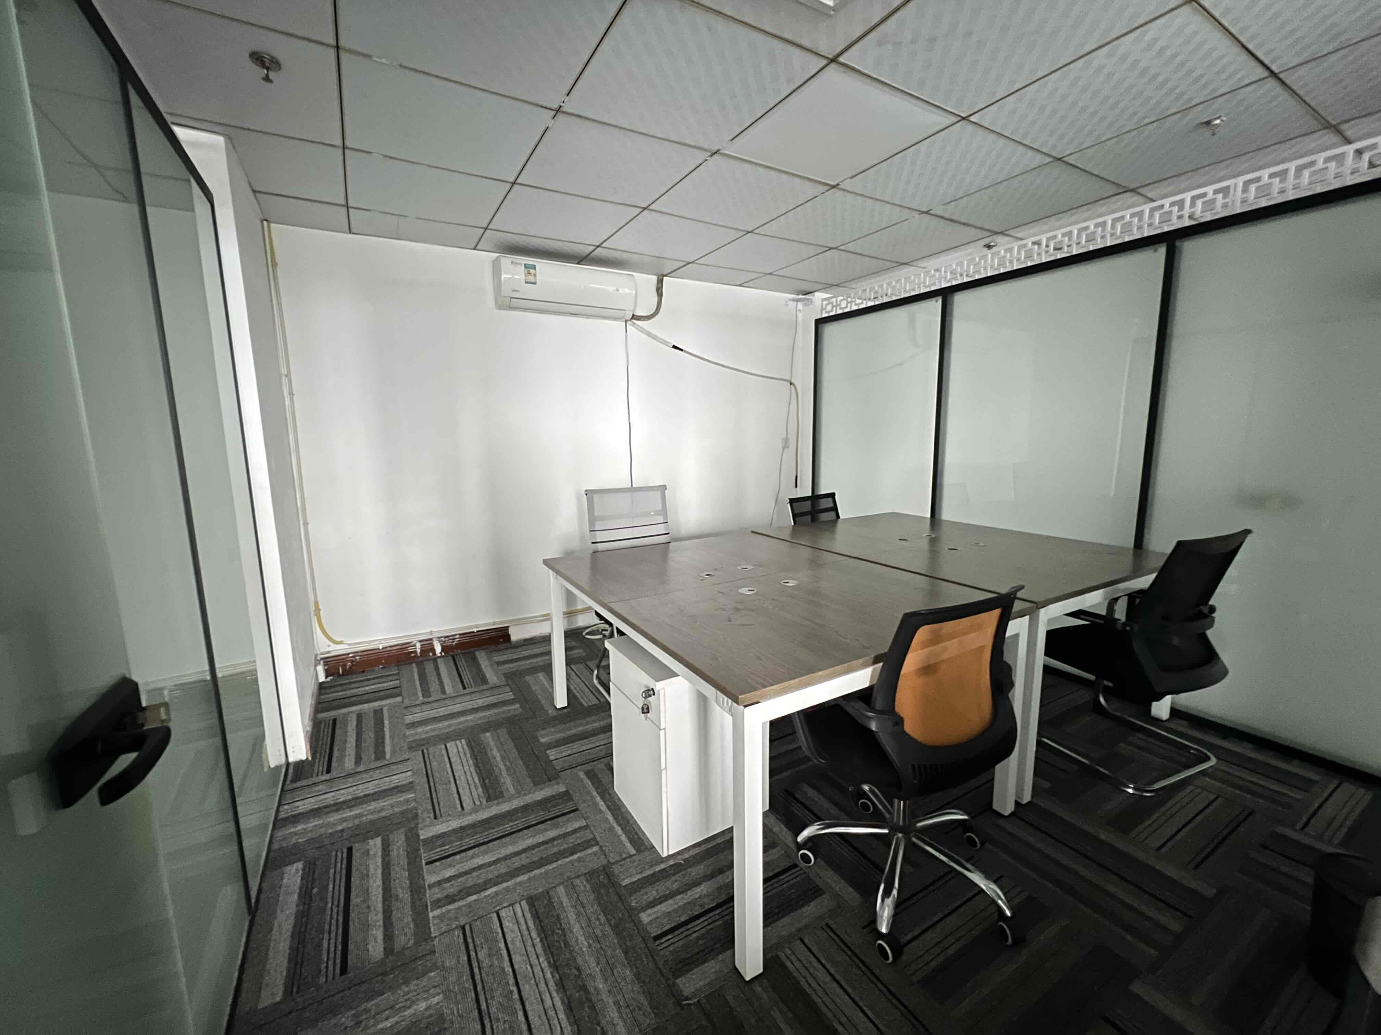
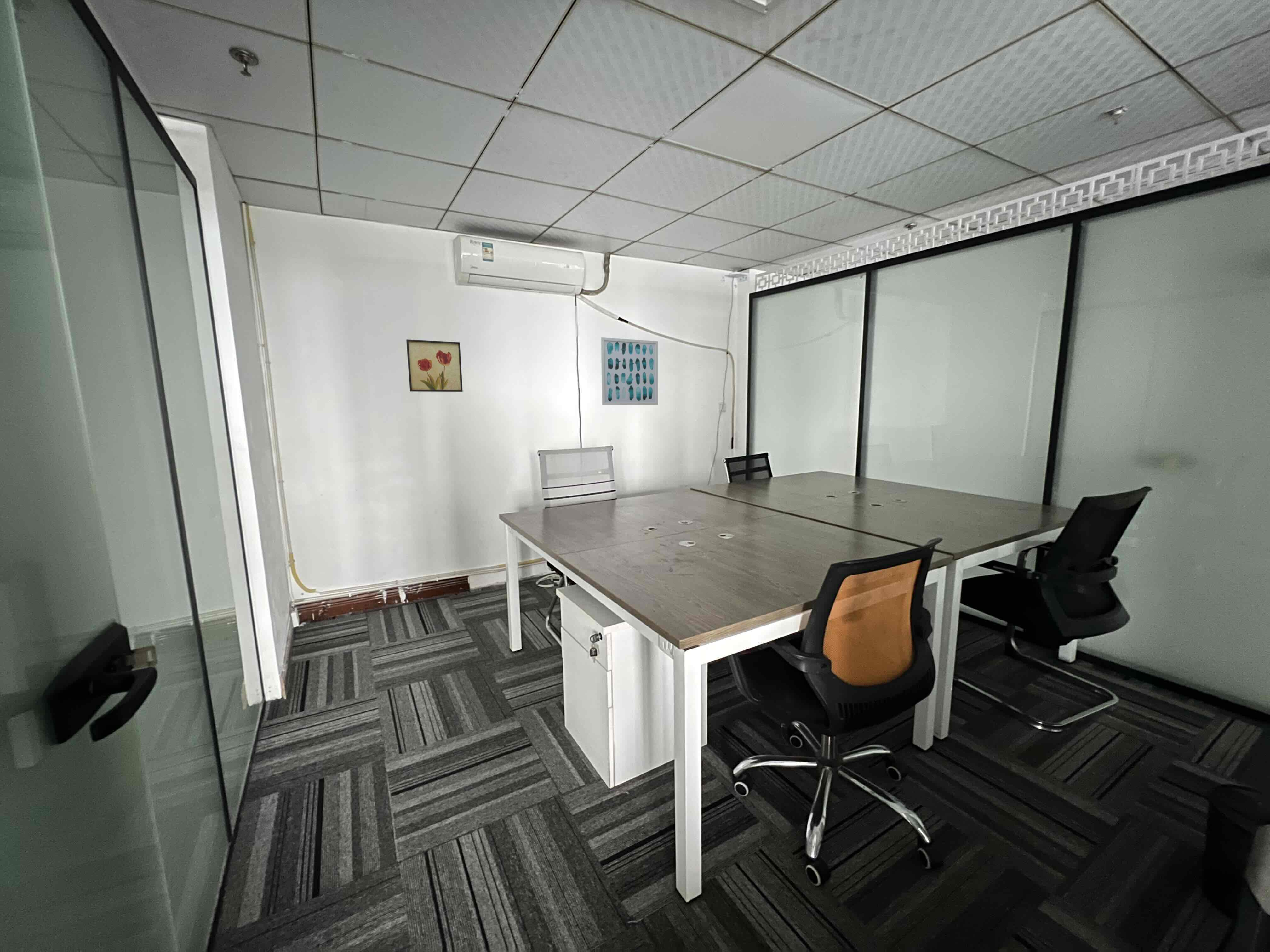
+ wall art [406,339,463,392]
+ wall art [601,337,658,405]
